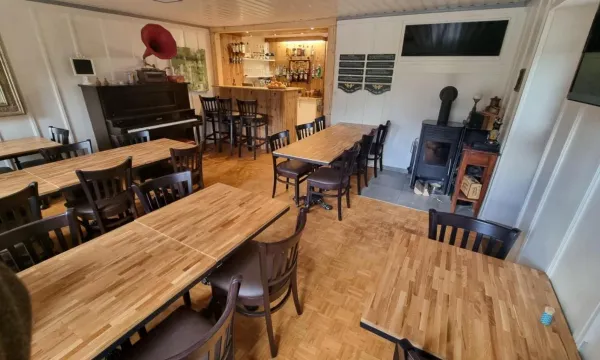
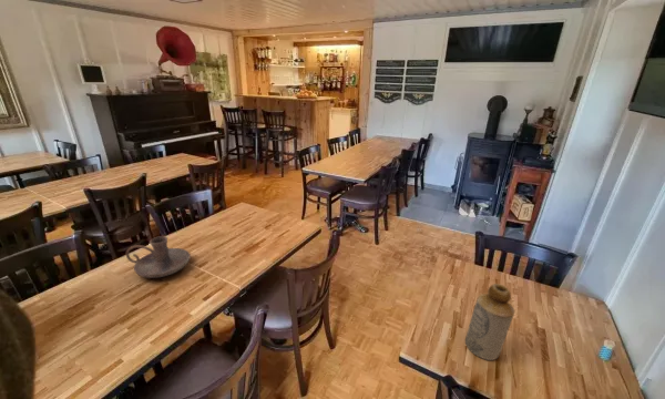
+ candle holder [125,235,191,279]
+ bottle [464,283,515,361]
